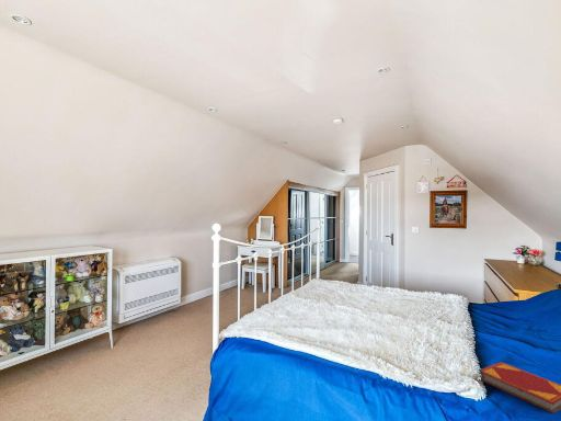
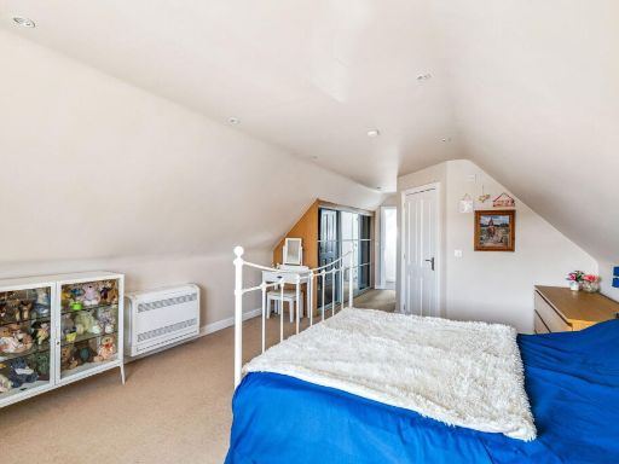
- hardback book [479,361,561,414]
